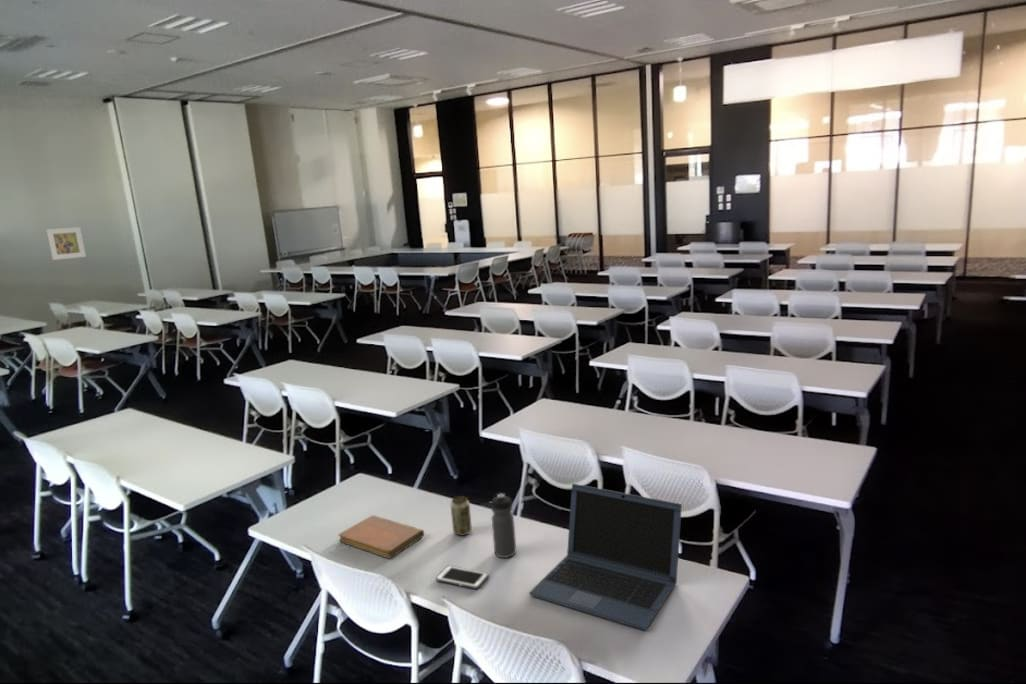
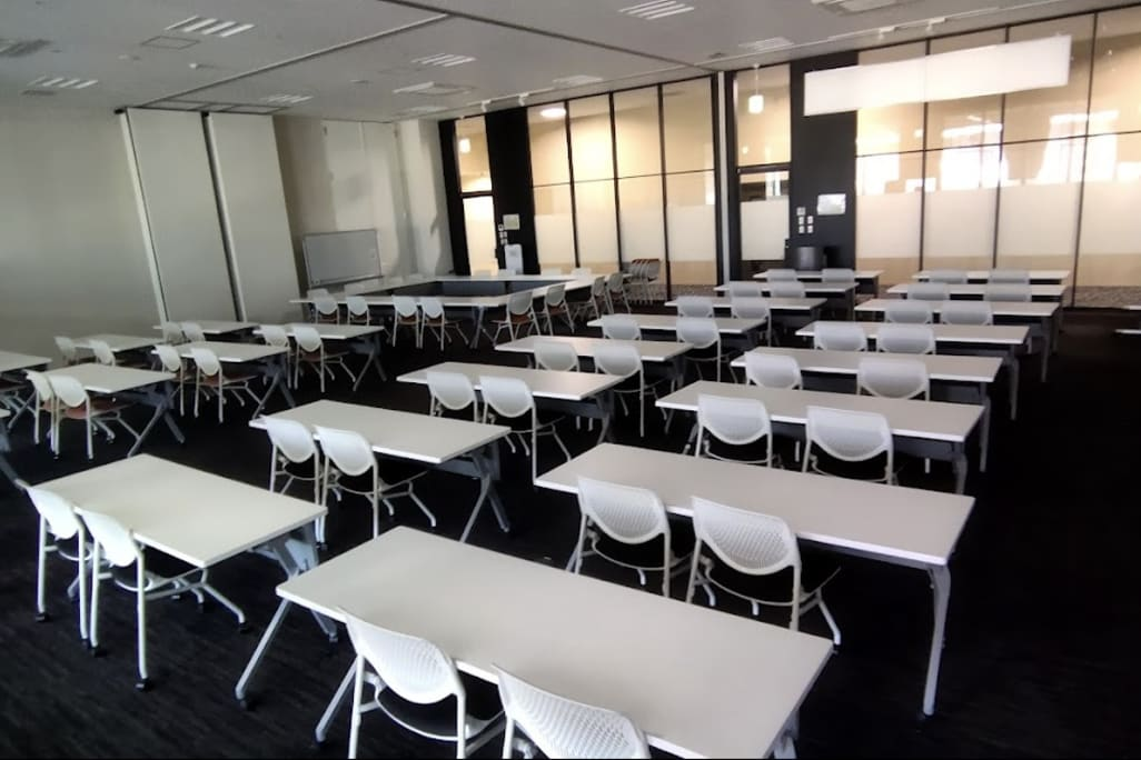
- notebook [337,514,425,560]
- cell phone [435,565,489,590]
- water bottle [490,493,517,559]
- beverage can [450,495,473,536]
- laptop [528,483,683,631]
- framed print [45,226,87,261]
